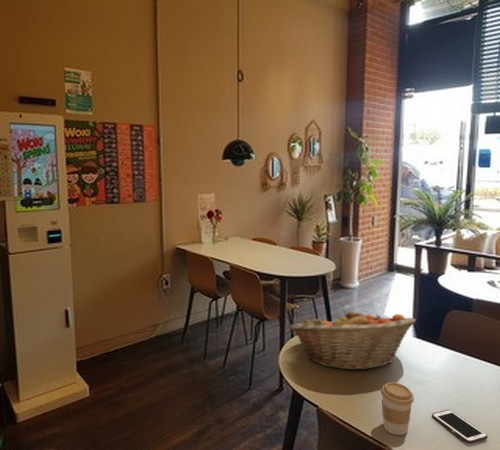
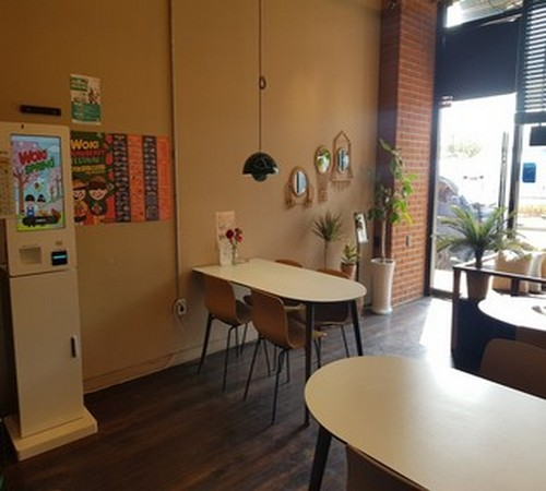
- cell phone [431,409,489,444]
- fruit basket [289,308,417,371]
- coffee cup [380,381,415,436]
